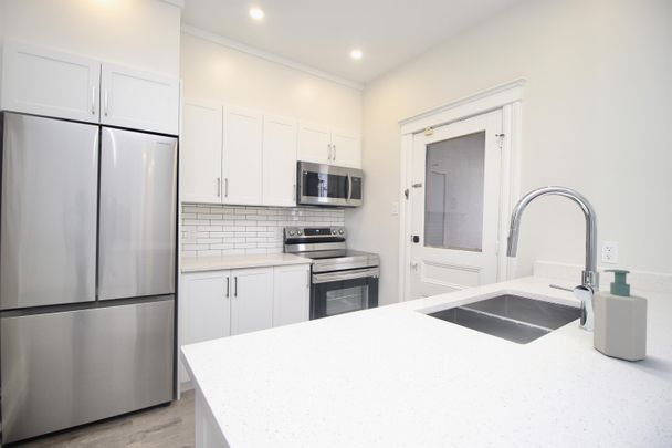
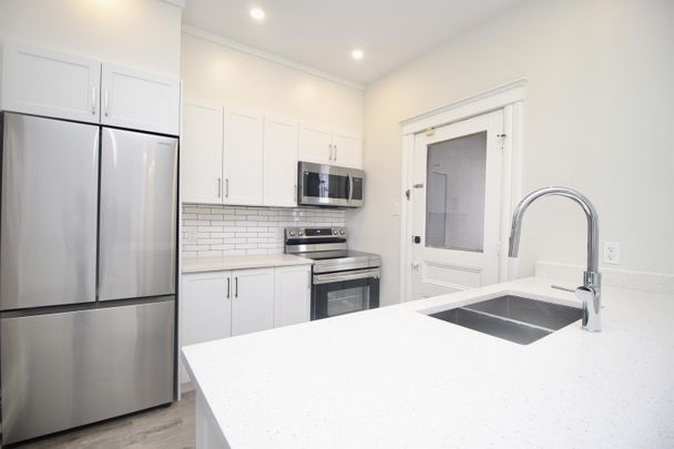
- soap bottle [592,269,649,362]
